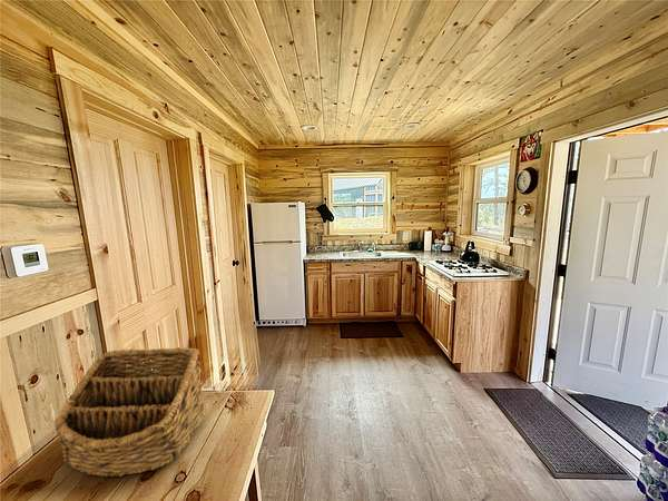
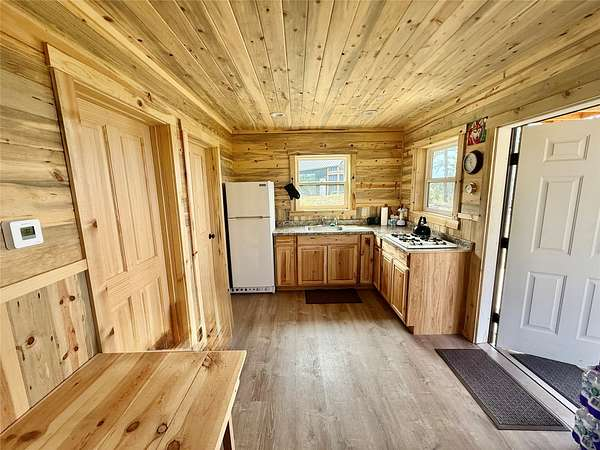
- basket [53,346,206,478]
